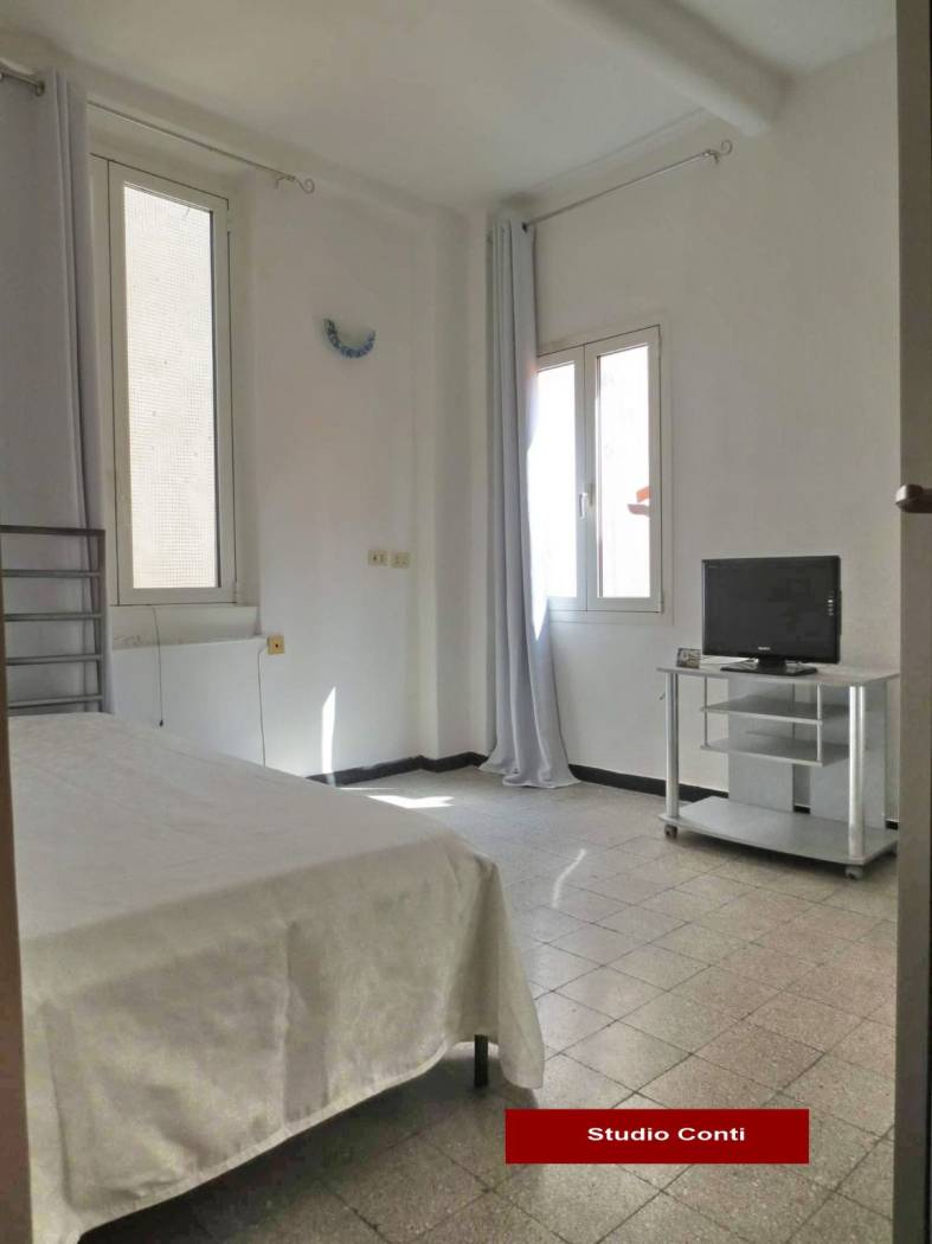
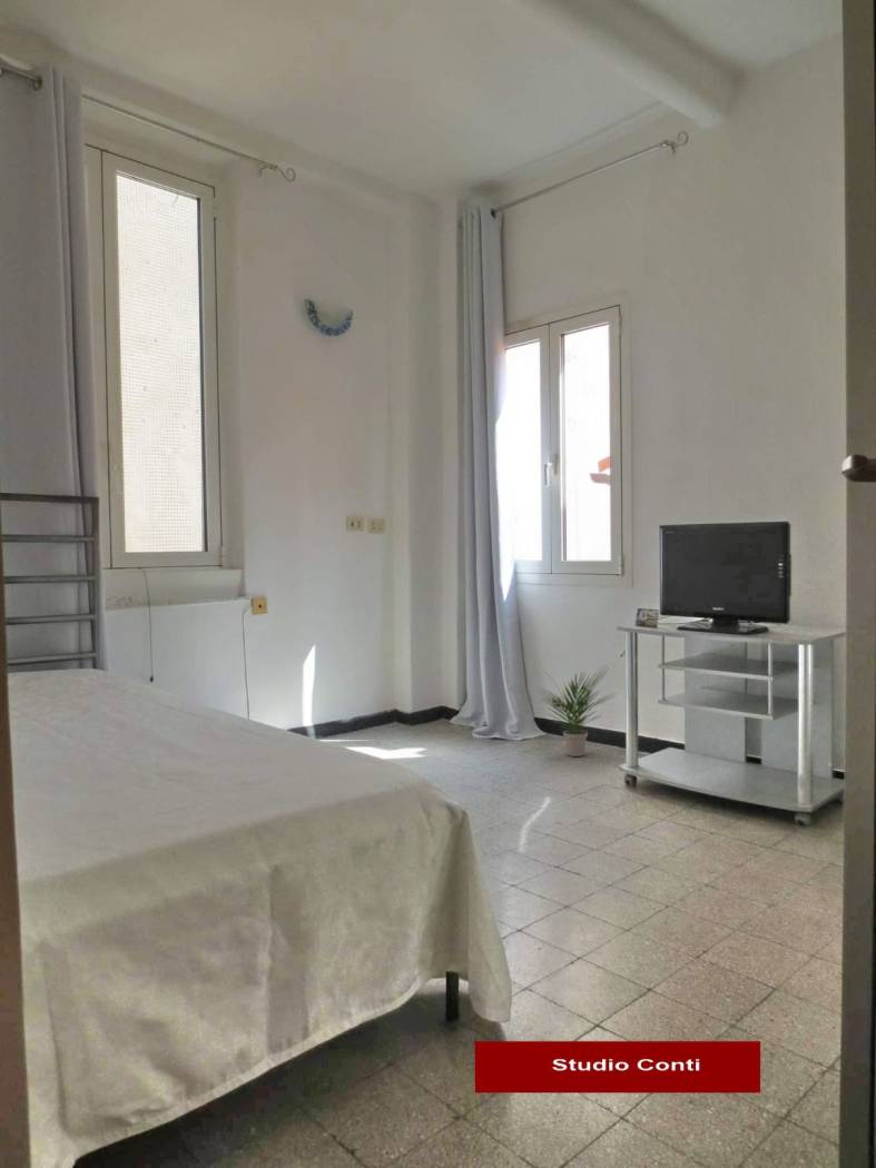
+ potted plant [537,666,618,758]
